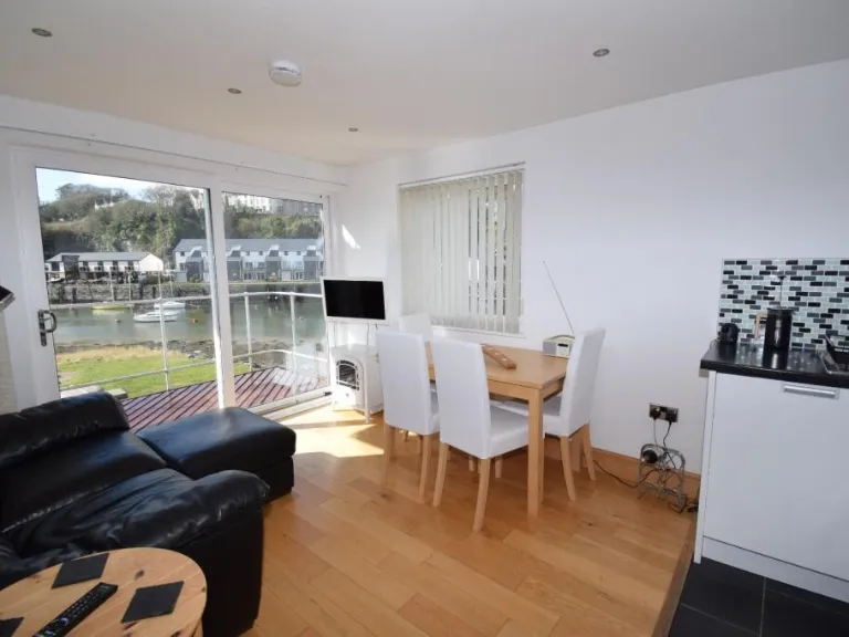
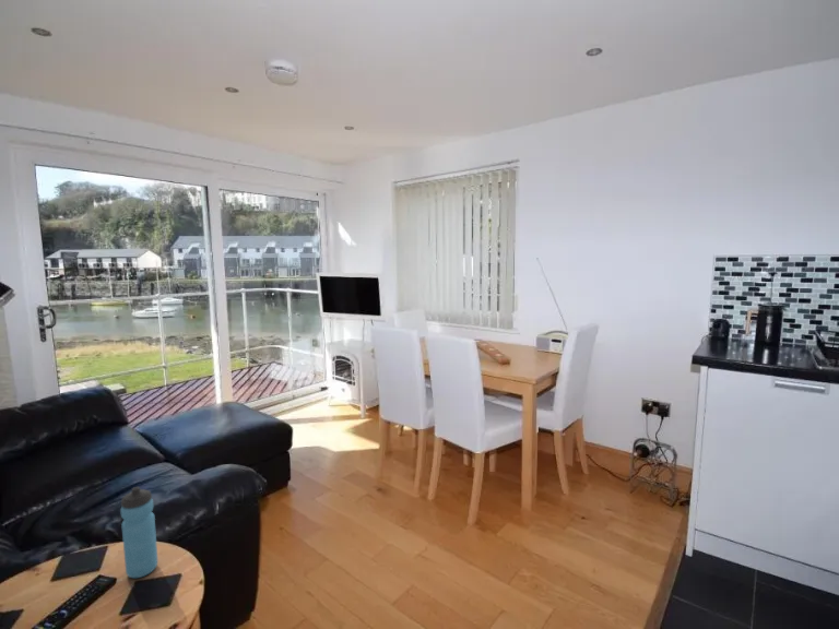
+ water bottle [119,486,158,579]
